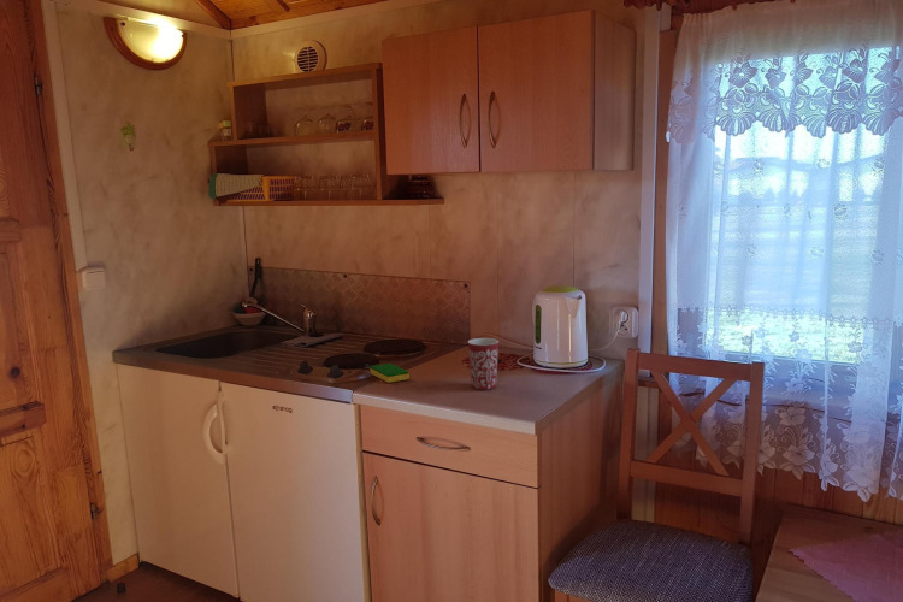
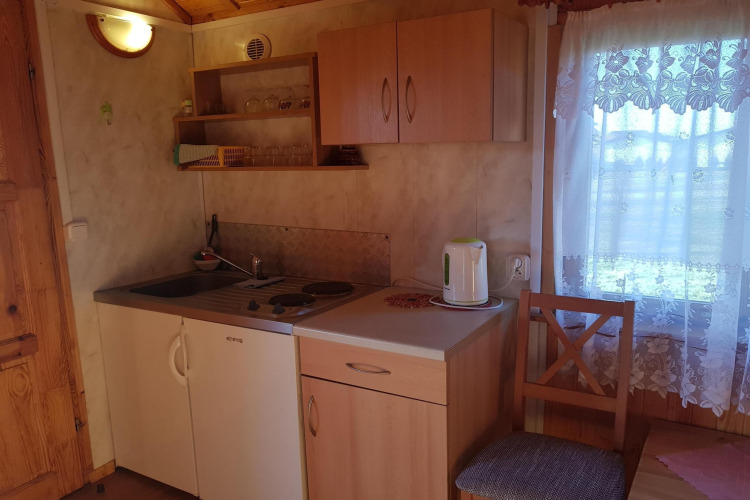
- mug [467,337,500,391]
- dish sponge [370,362,411,384]
